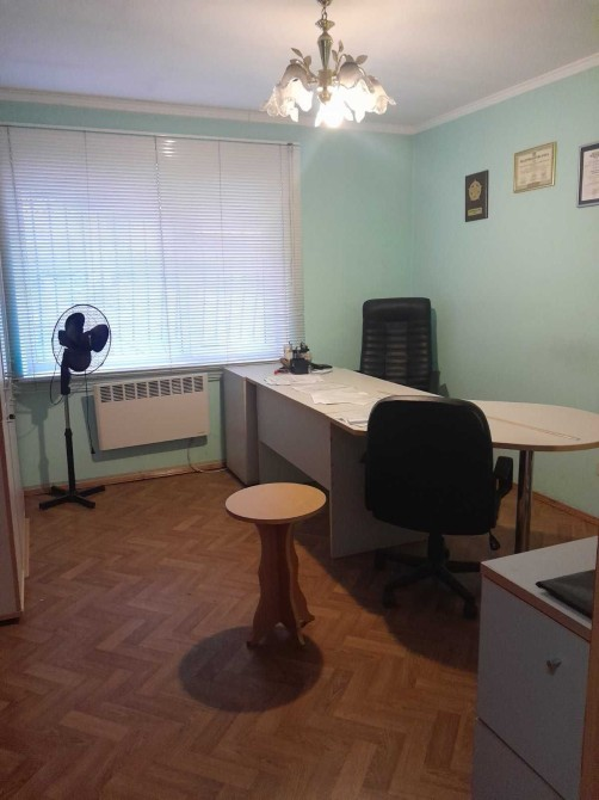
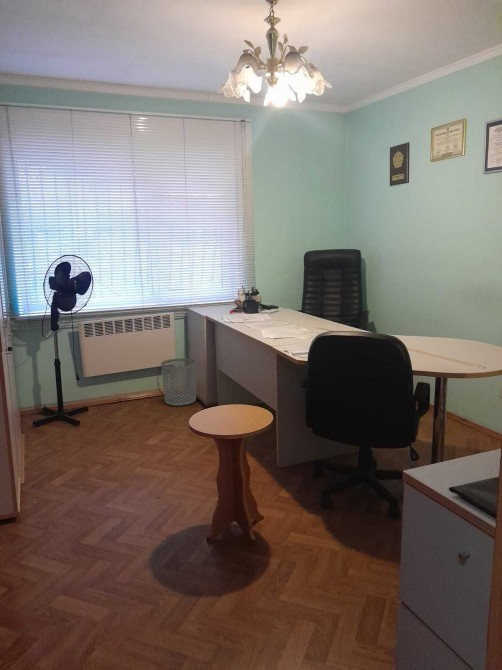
+ waste bin [160,357,197,407]
